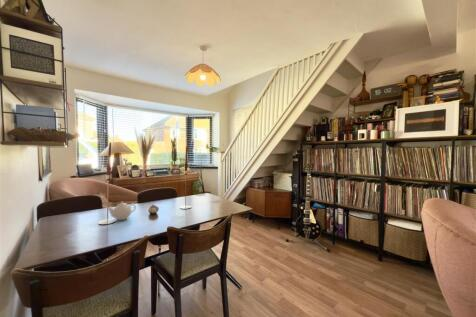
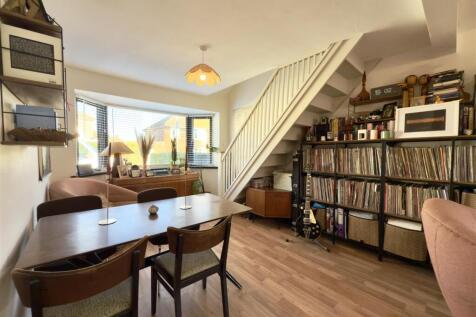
- teapot [106,200,137,221]
